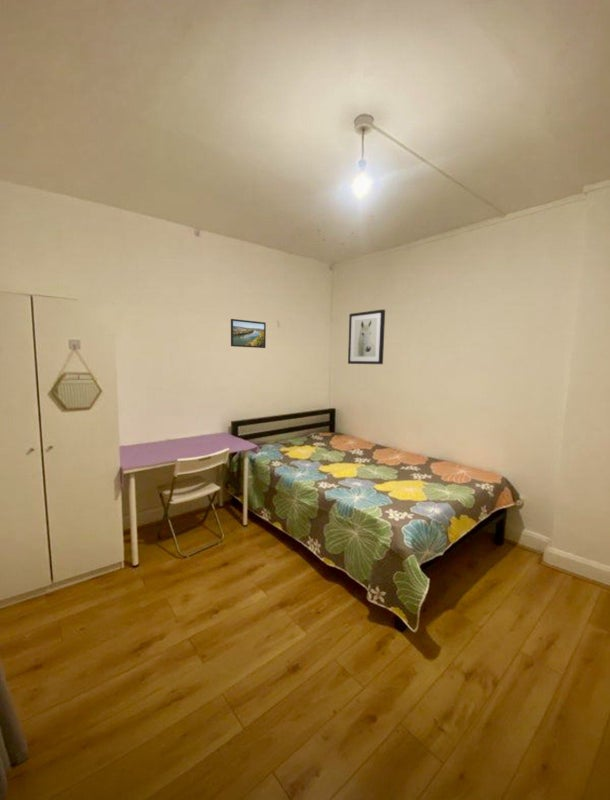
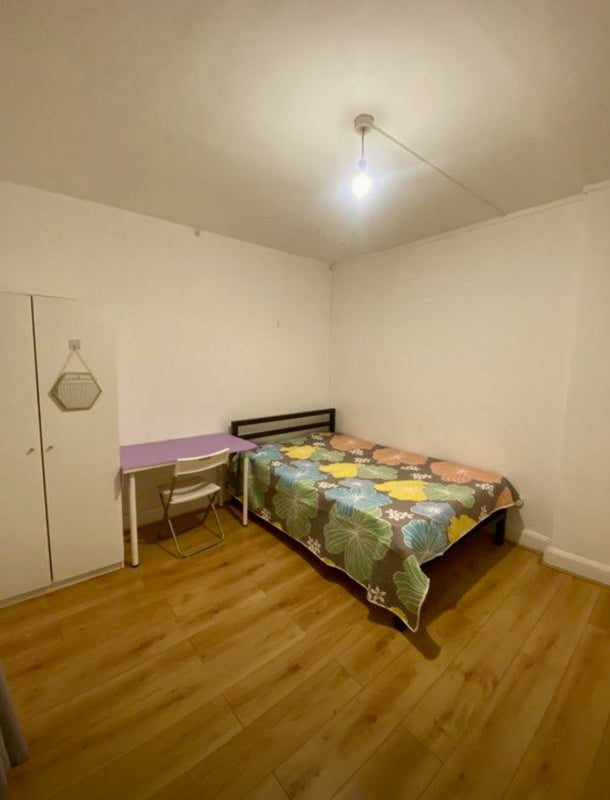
- wall art [347,308,386,365]
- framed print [230,318,267,349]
